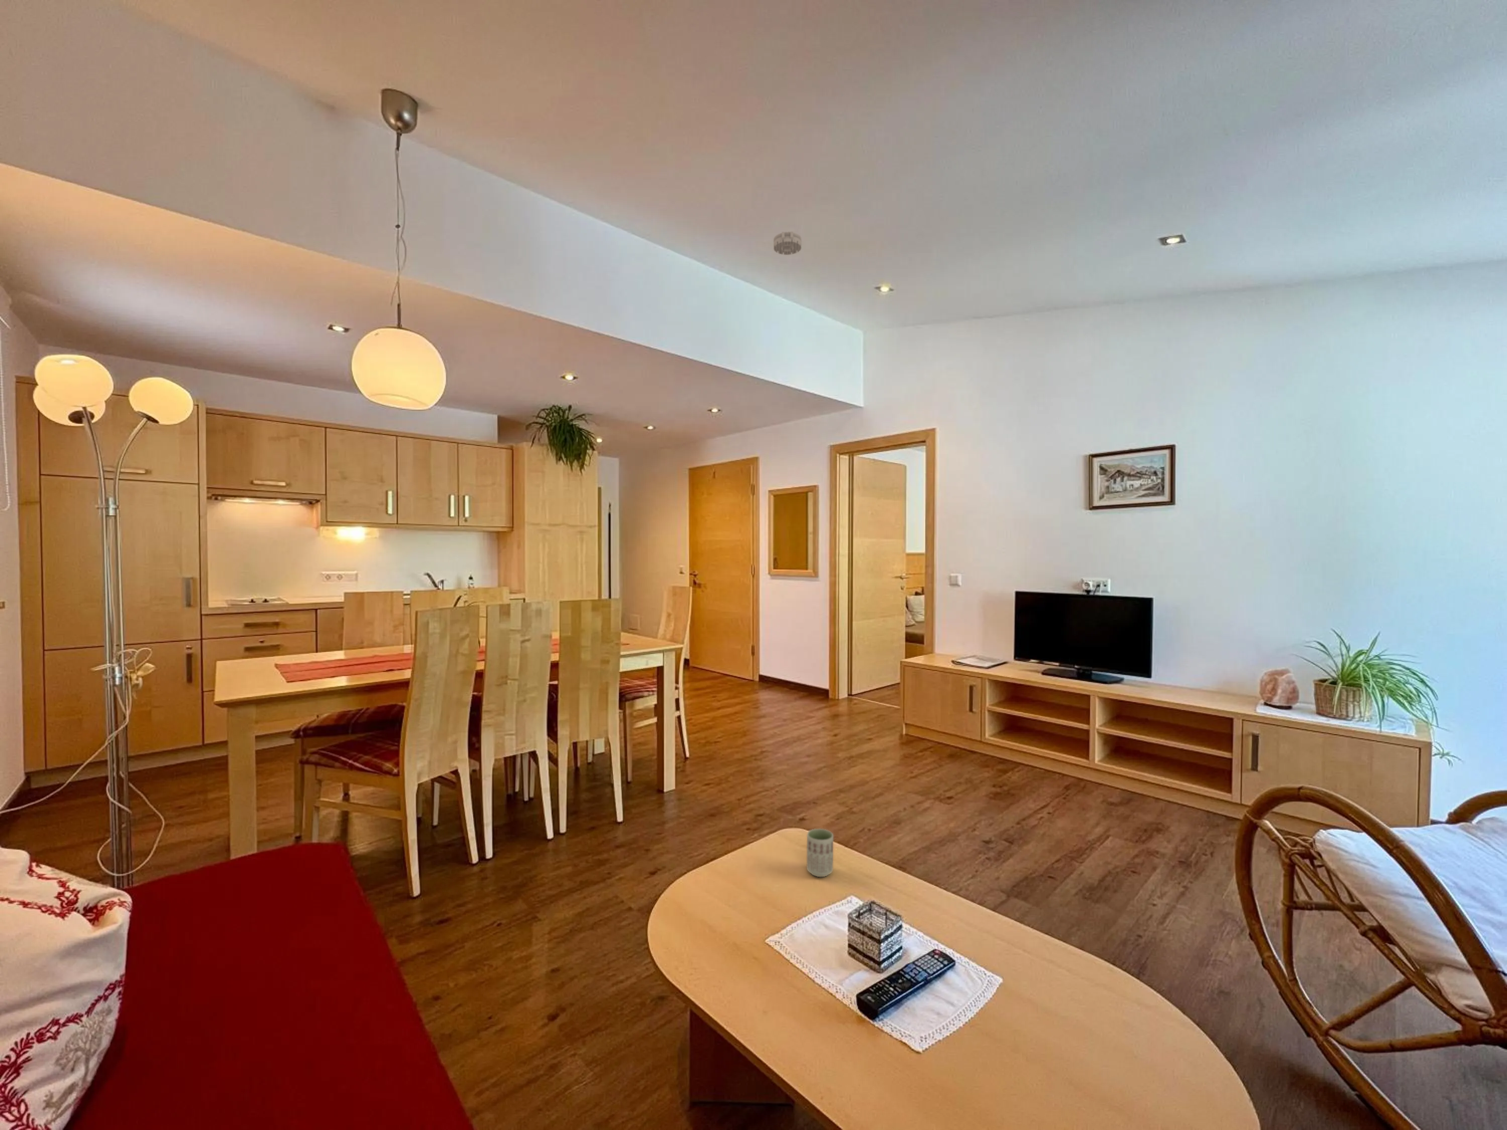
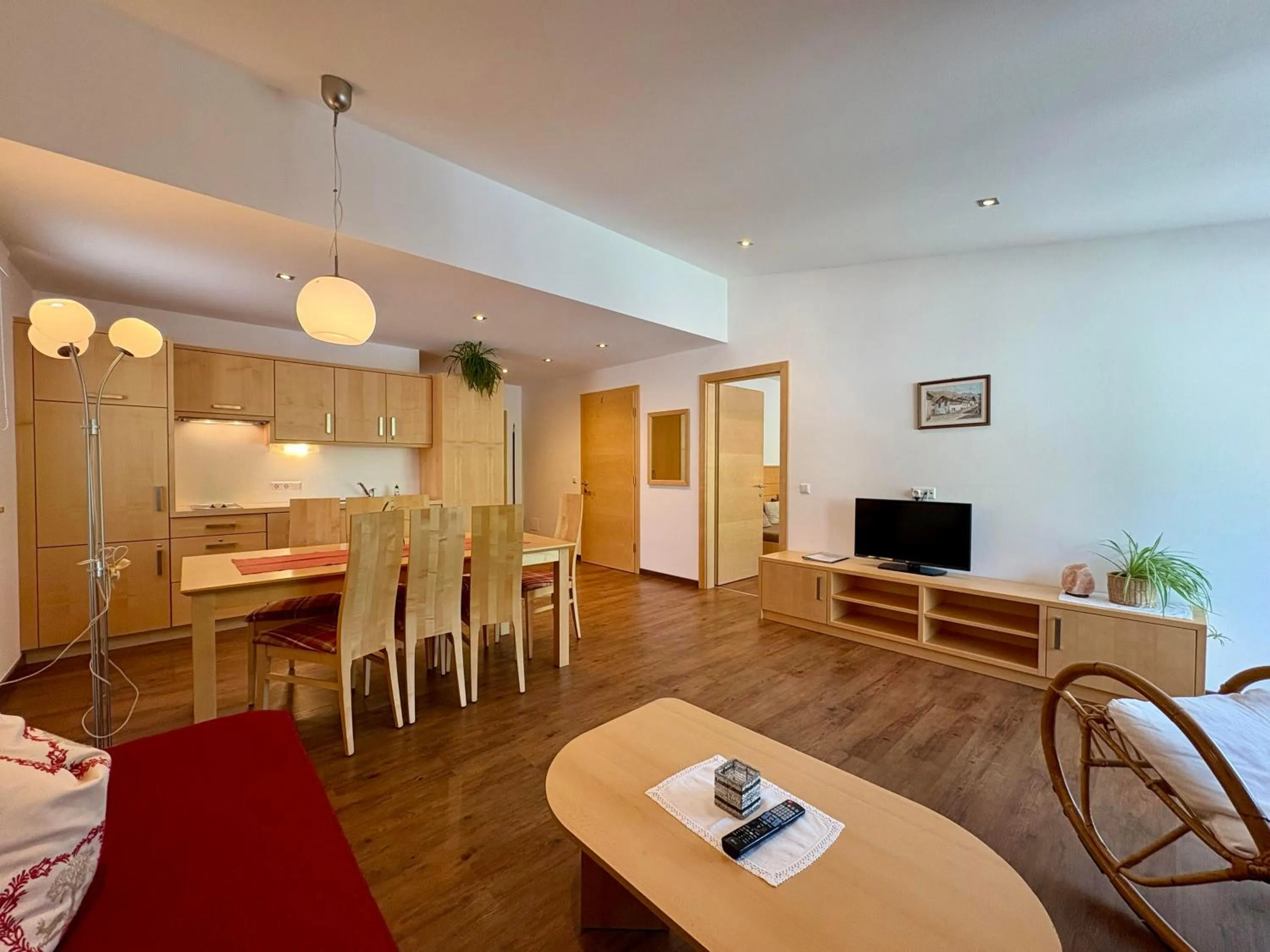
- cup [806,827,834,877]
- smoke detector [774,231,802,255]
